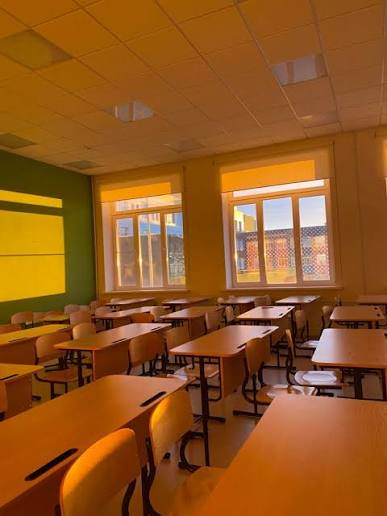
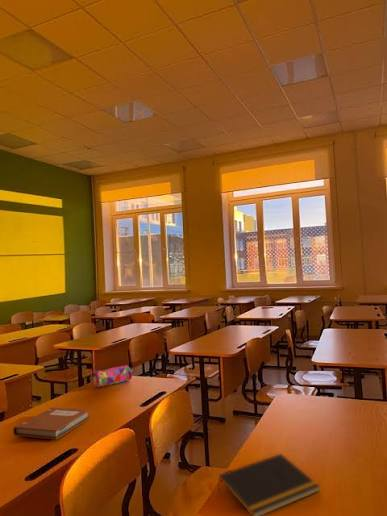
+ pencil case [91,364,133,389]
+ notepad [217,453,321,516]
+ notebook [12,406,91,441]
